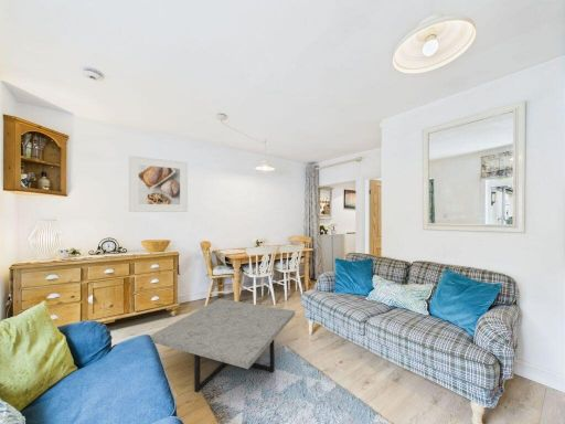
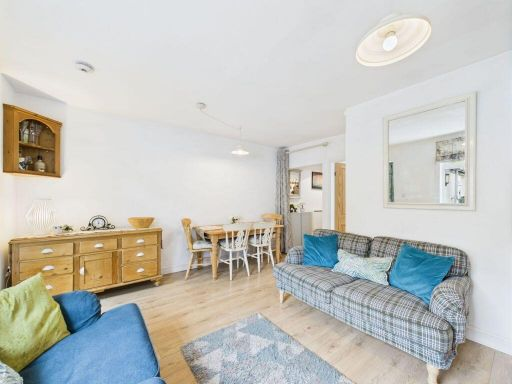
- coffee table [149,298,296,393]
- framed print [128,155,189,213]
